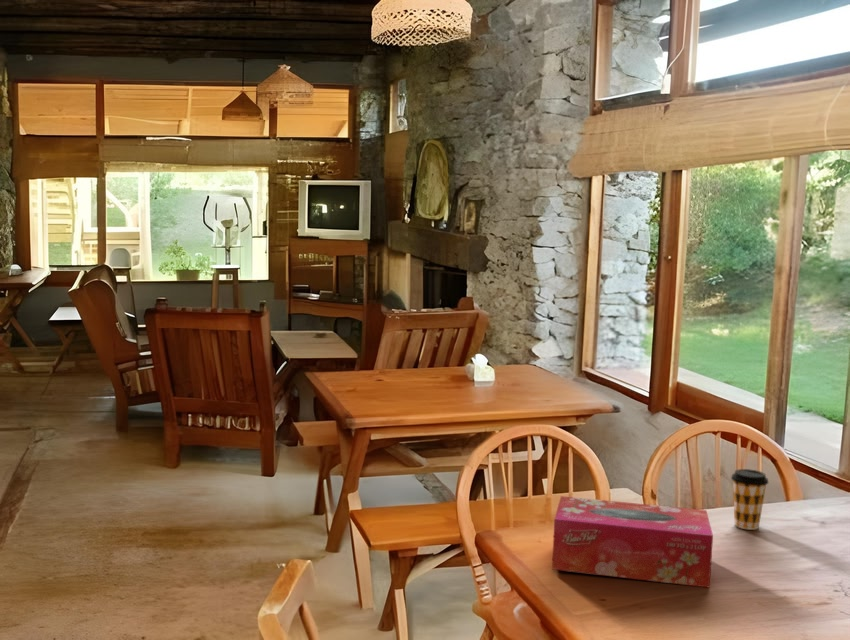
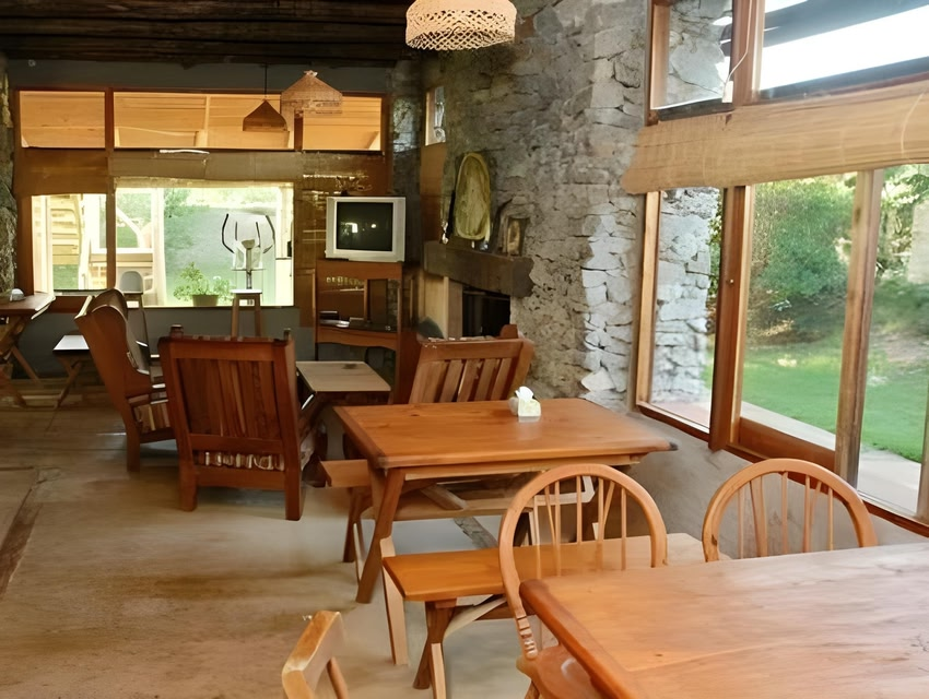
- tissue box [551,495,714,589]
- coffee cup [730,468,769,531]
